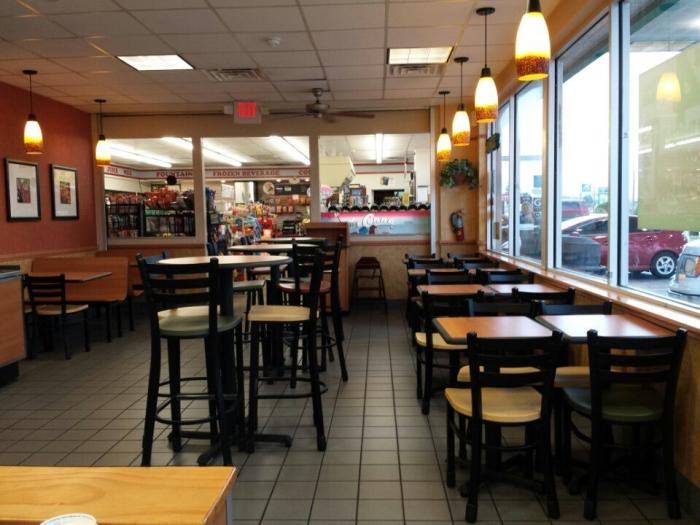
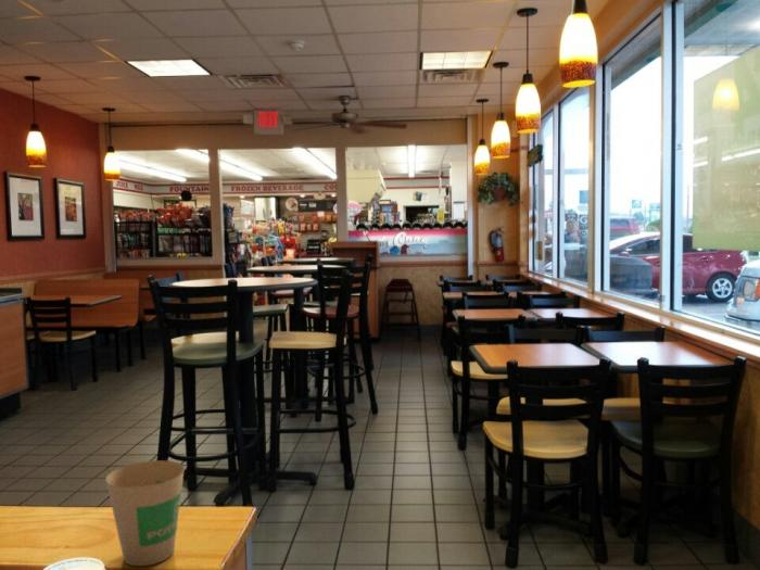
+ paper cup [105,459,185,567]
